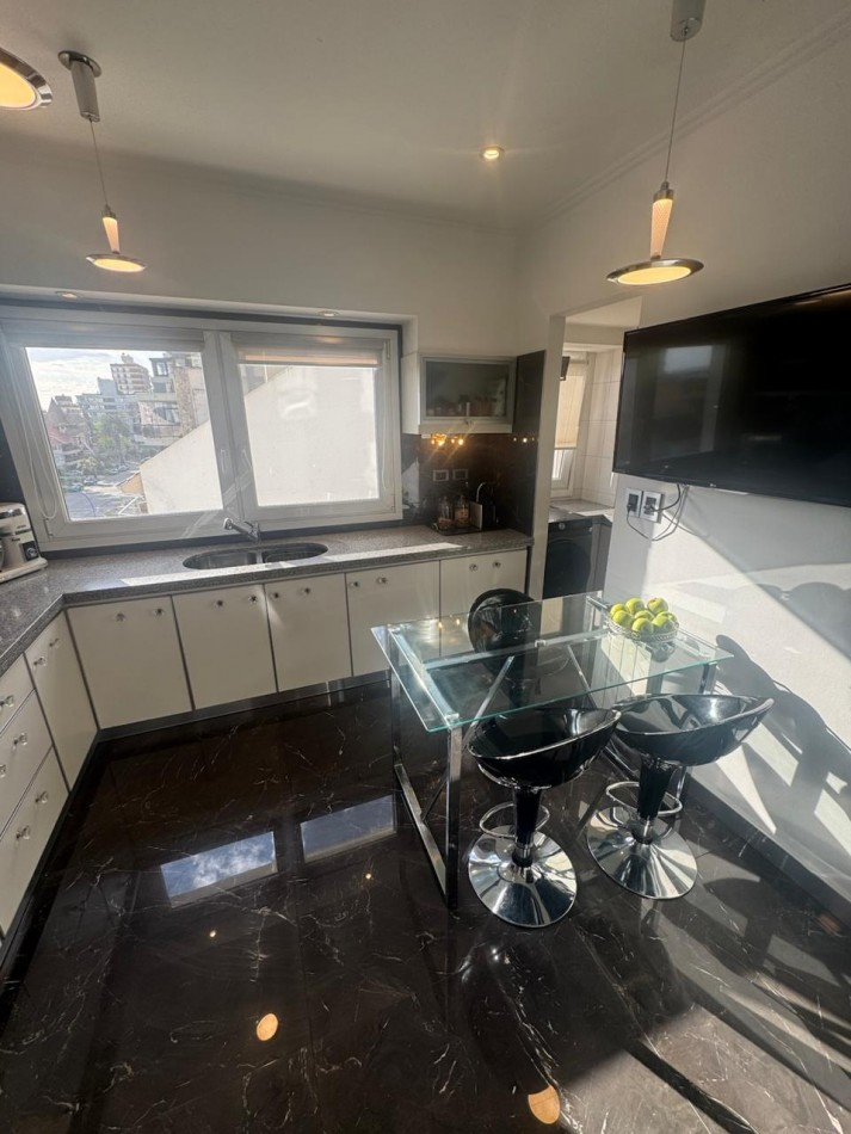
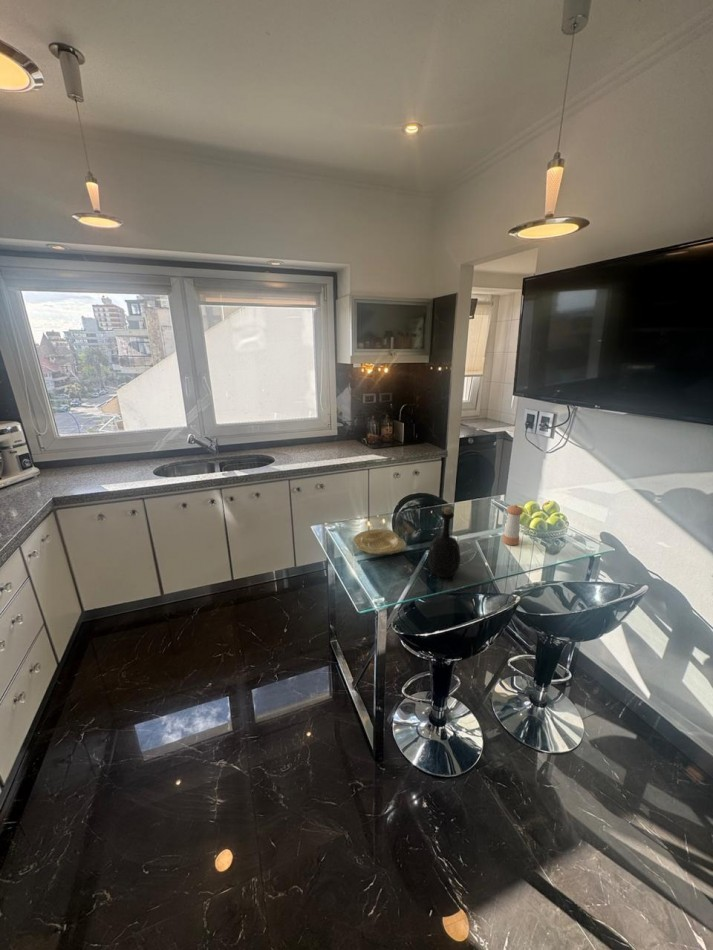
+ pepper shaker [502,504,524,546]
+ plate [352,528,407,556]
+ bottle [427,506,461,578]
